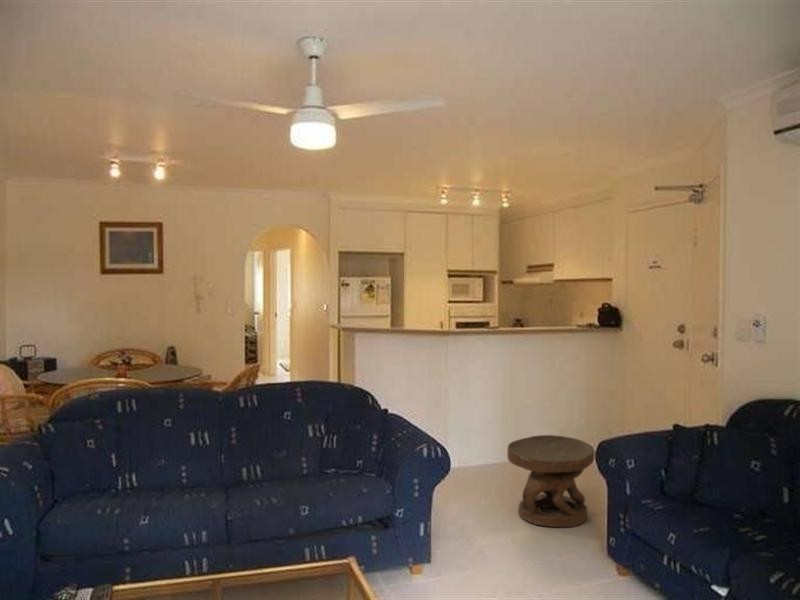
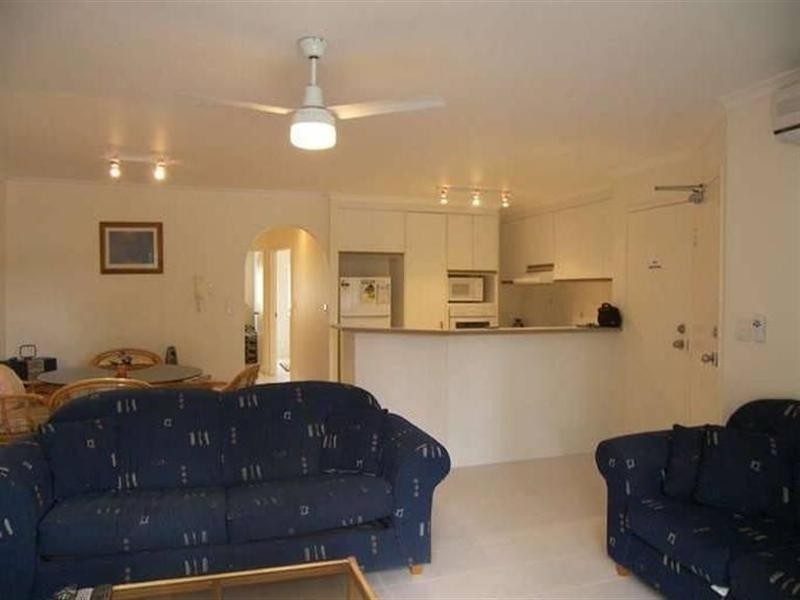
- carved stool [506,434,595,528]
